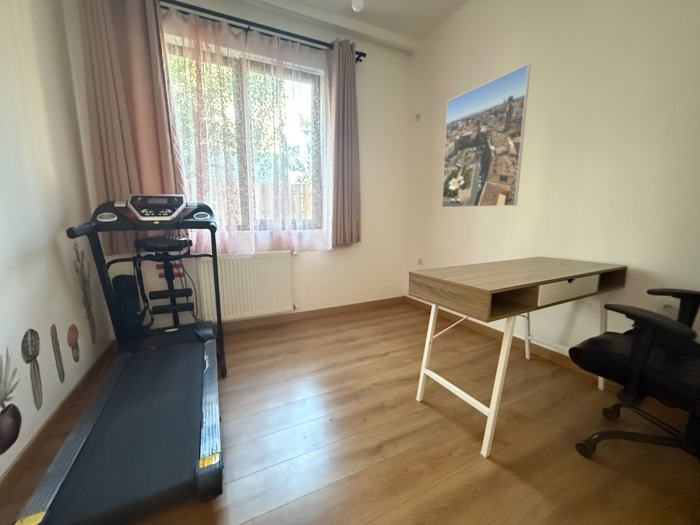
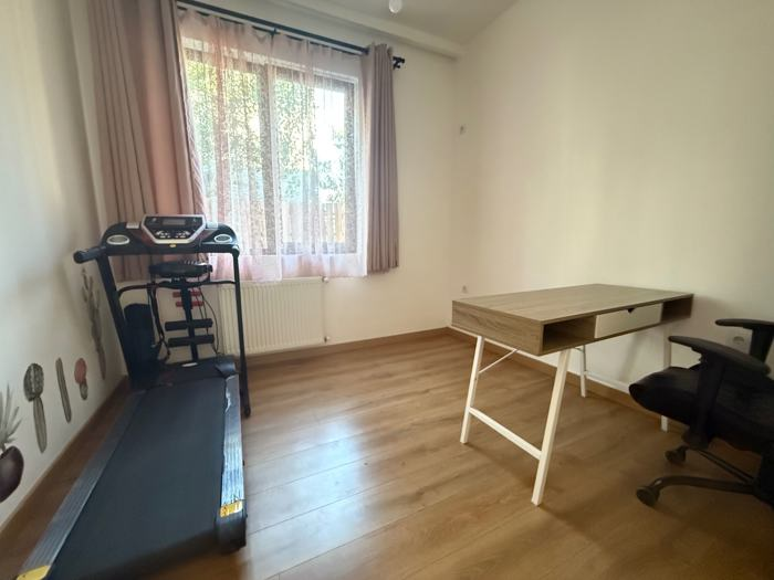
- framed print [441,62,532,209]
